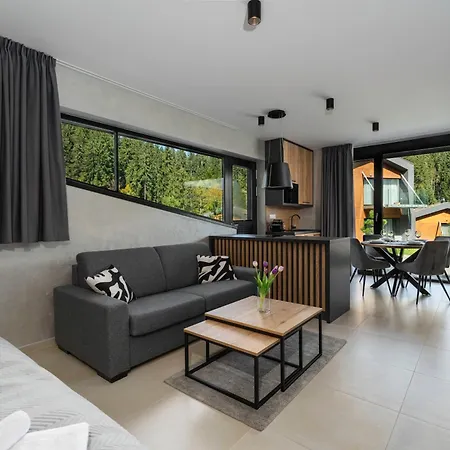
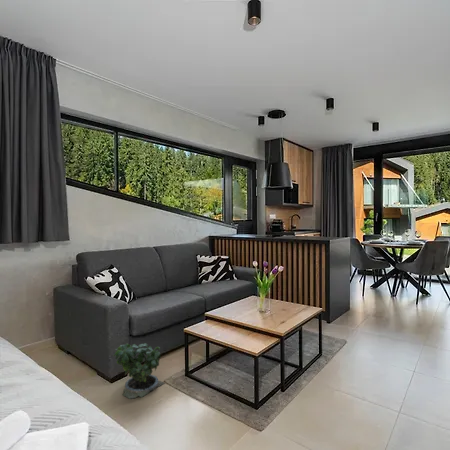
+ potted plant [112,342,166,400]
